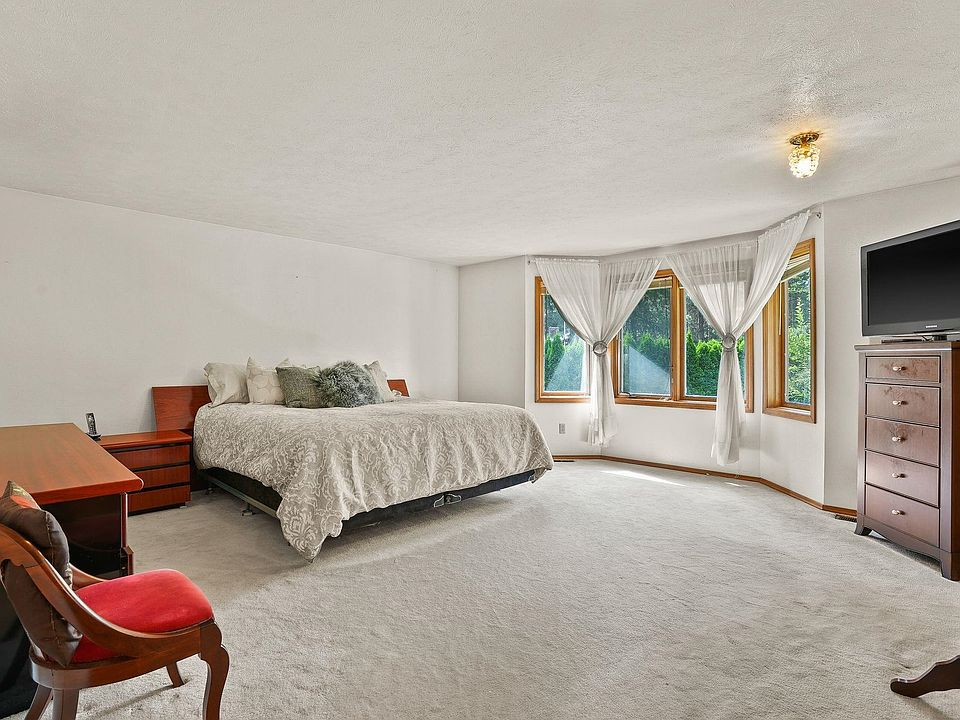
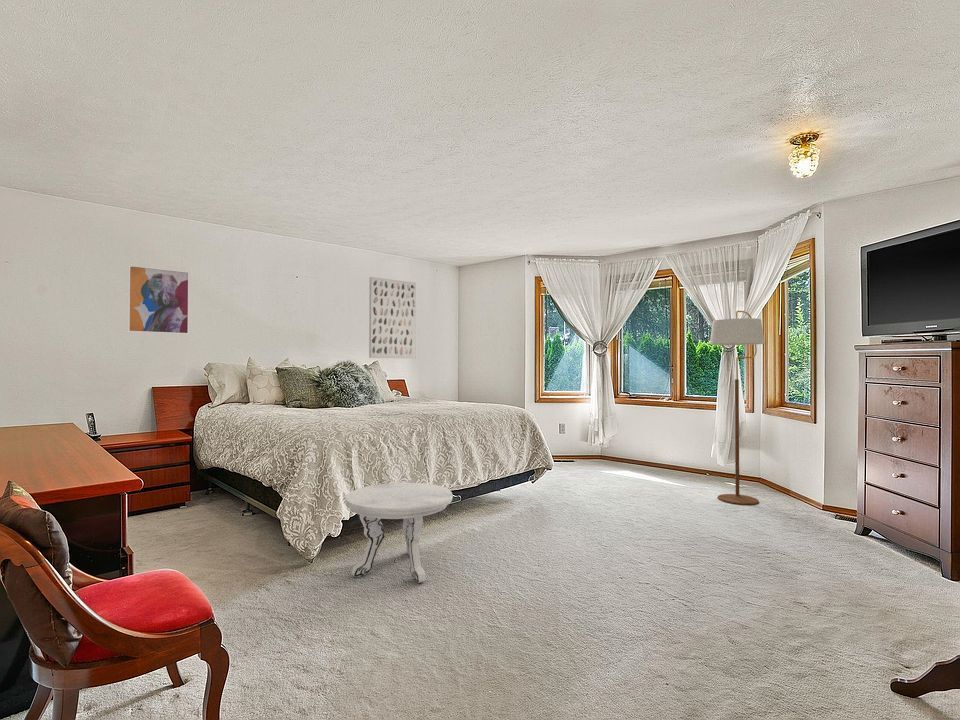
+ wall art [127,264,190,335]
+ floor lamp [709,310,766,506]
+ side table [344,482,454,584]
+ wall art [368,276,417,359]
